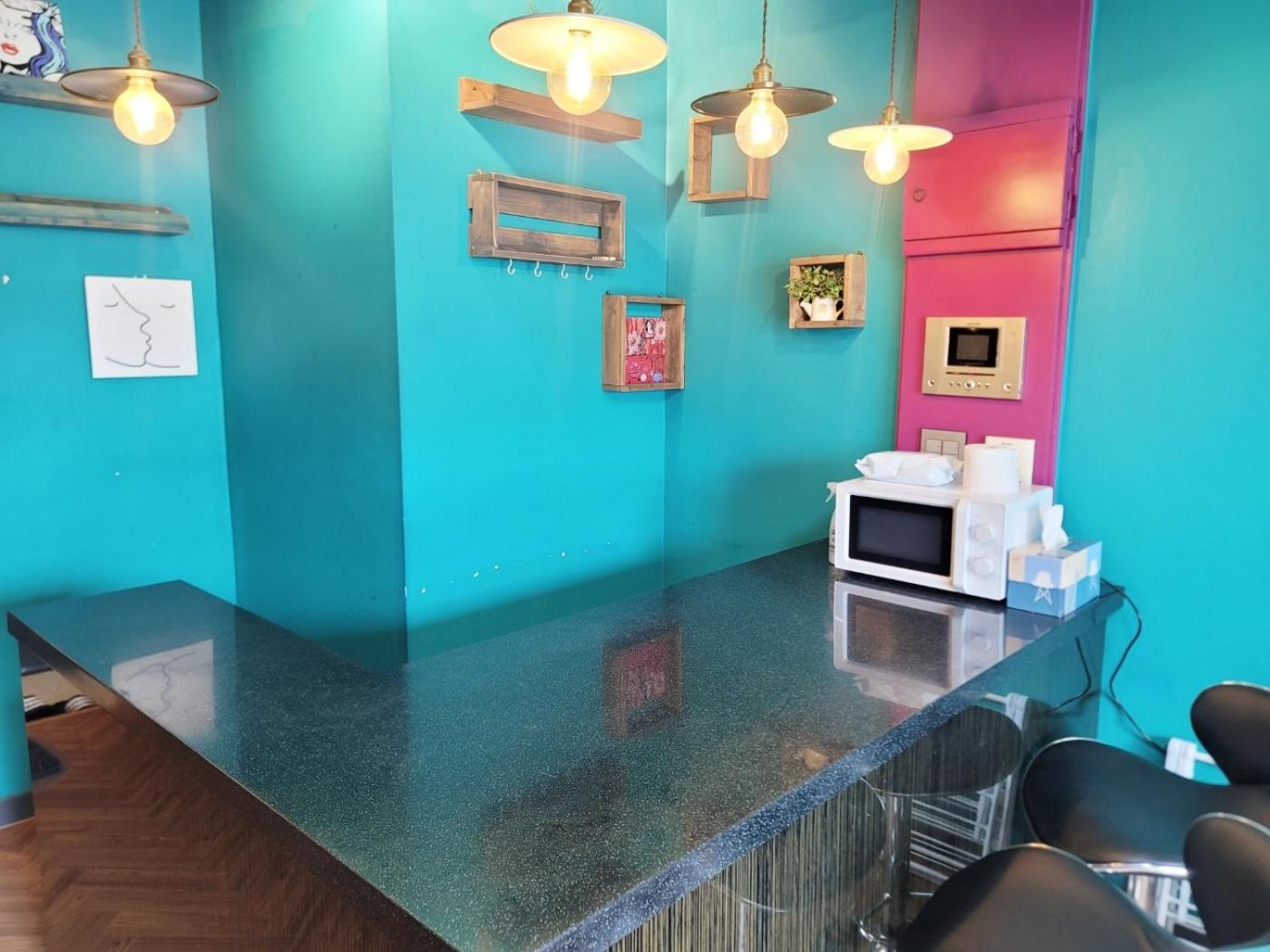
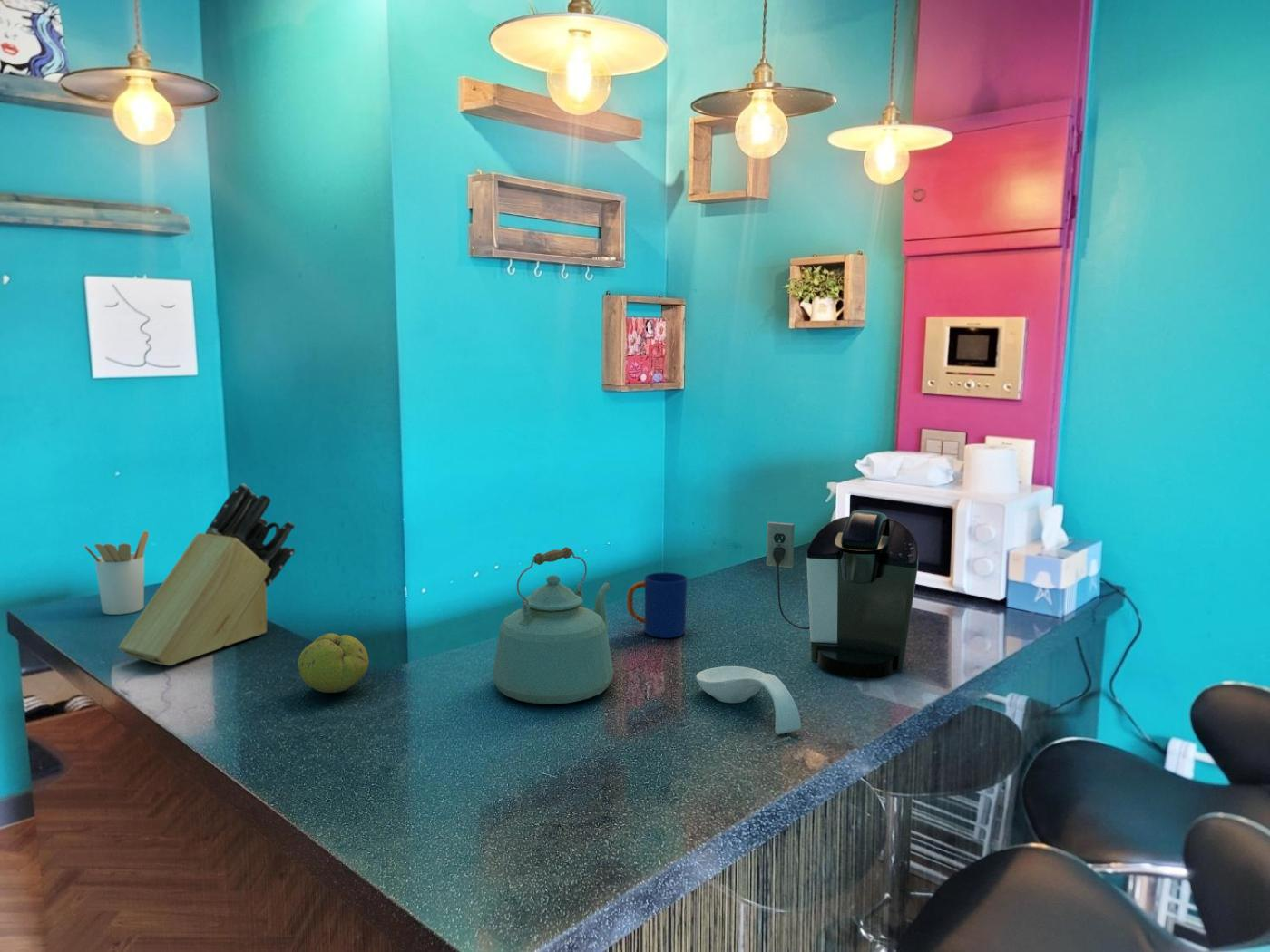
+ mug [626,571,688,639]
+ kettle [492,546,614,705]
+ spoon rest [695,665,802,735]
+ knife block [117,482,296,666]
+ utensil holder [83,529,150,616]
+ fruit [298,632,370,694]
+ coffee maker [766,510,919,680]
